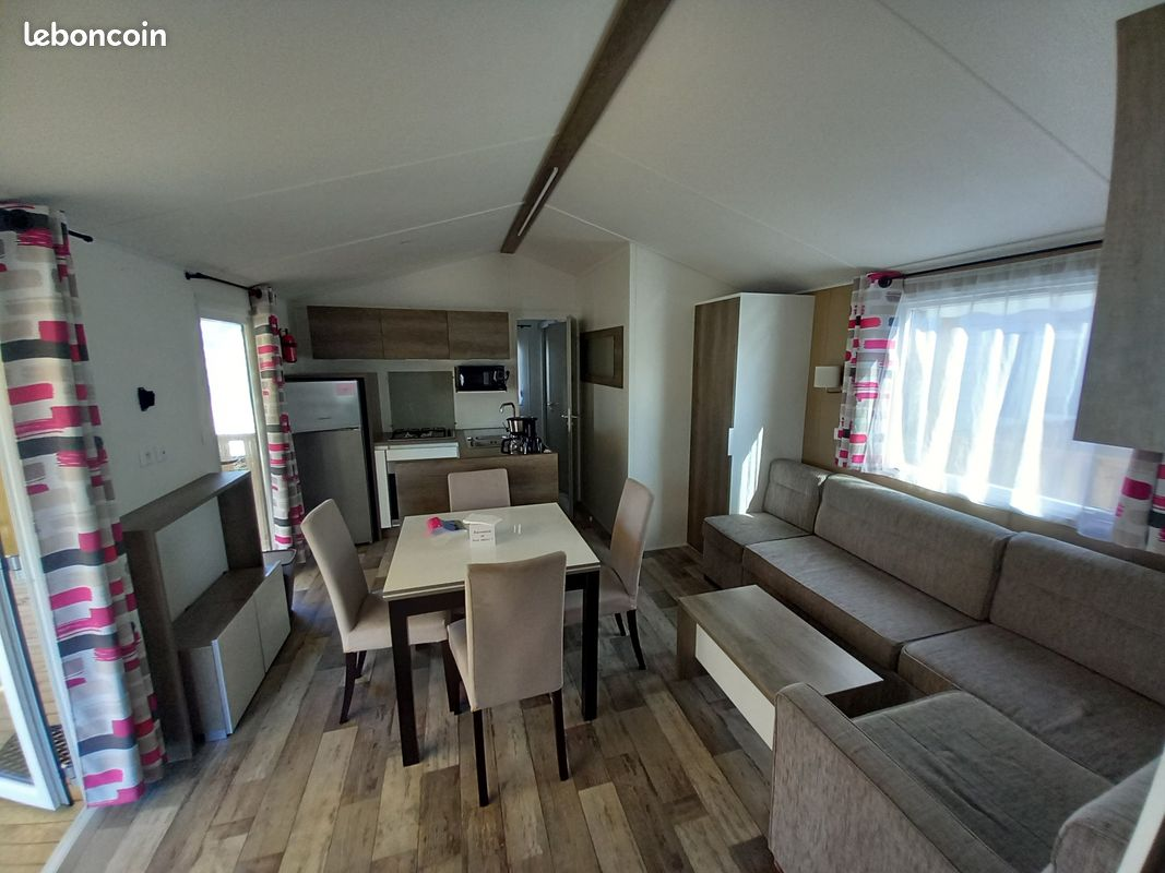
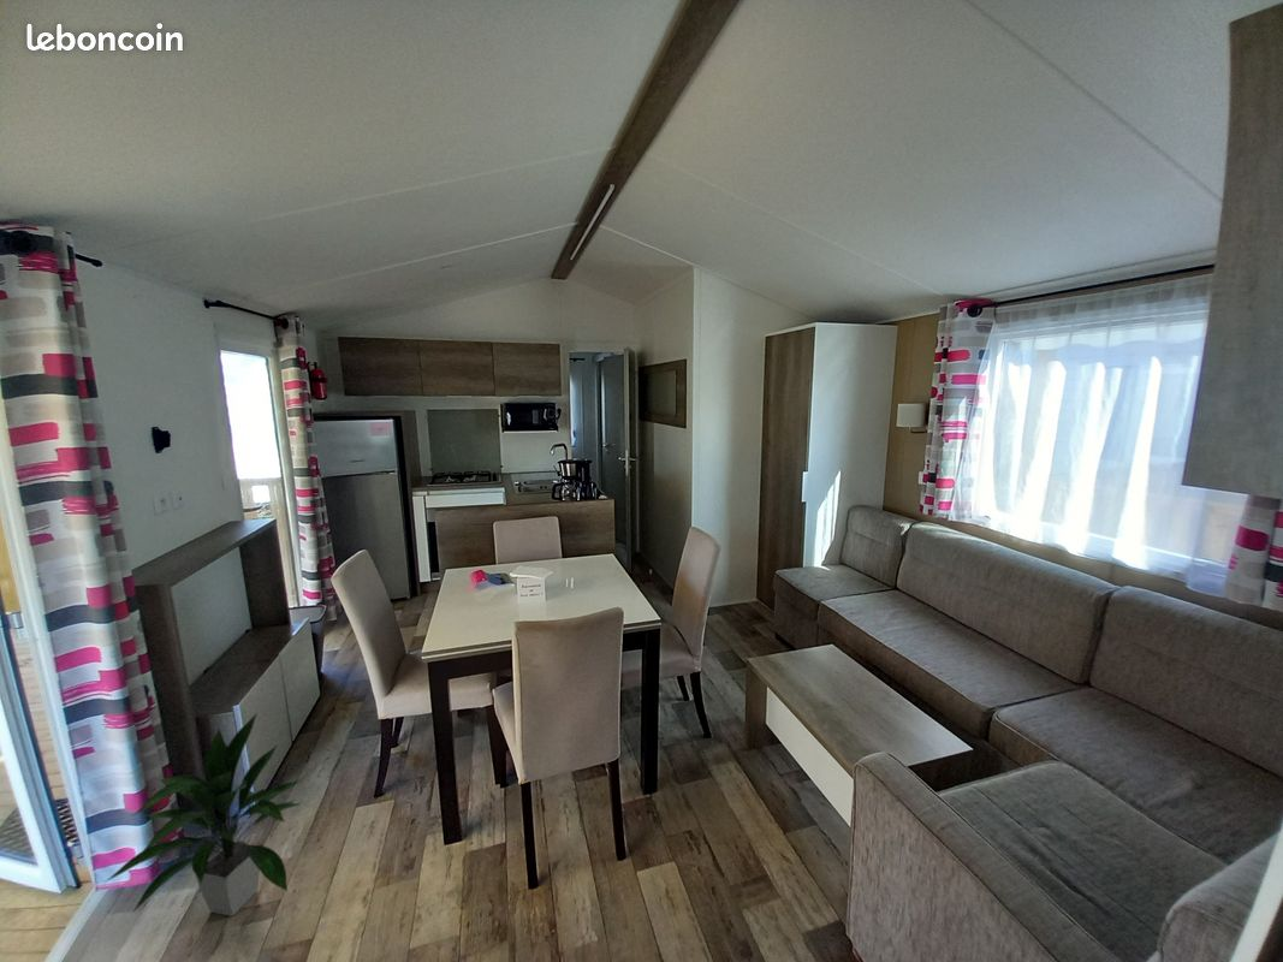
+ indoor plant [102,712,302,918]
